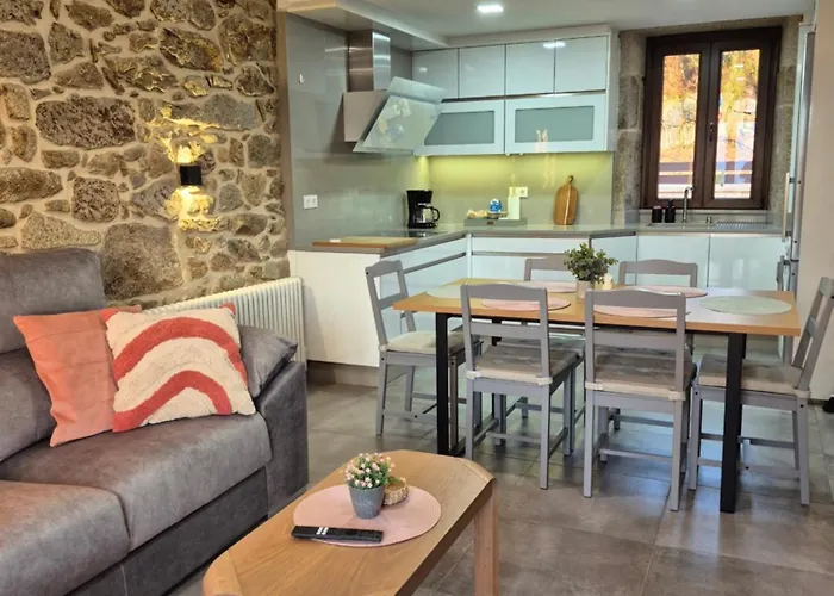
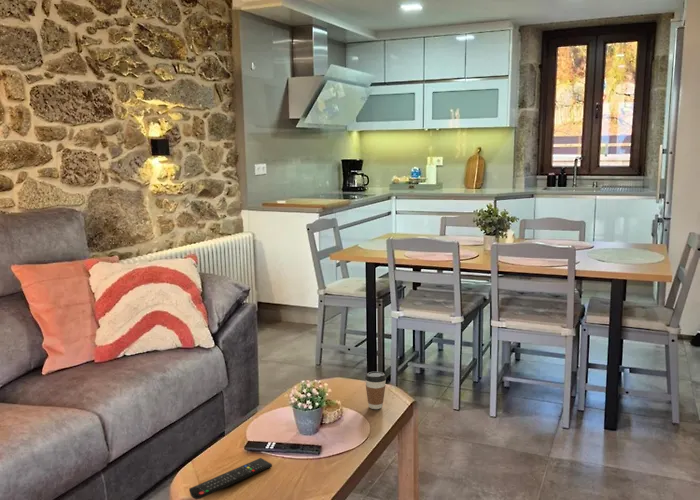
+ coffee cup [364,371,387,410]
+ remote control [188,457,273,500]
